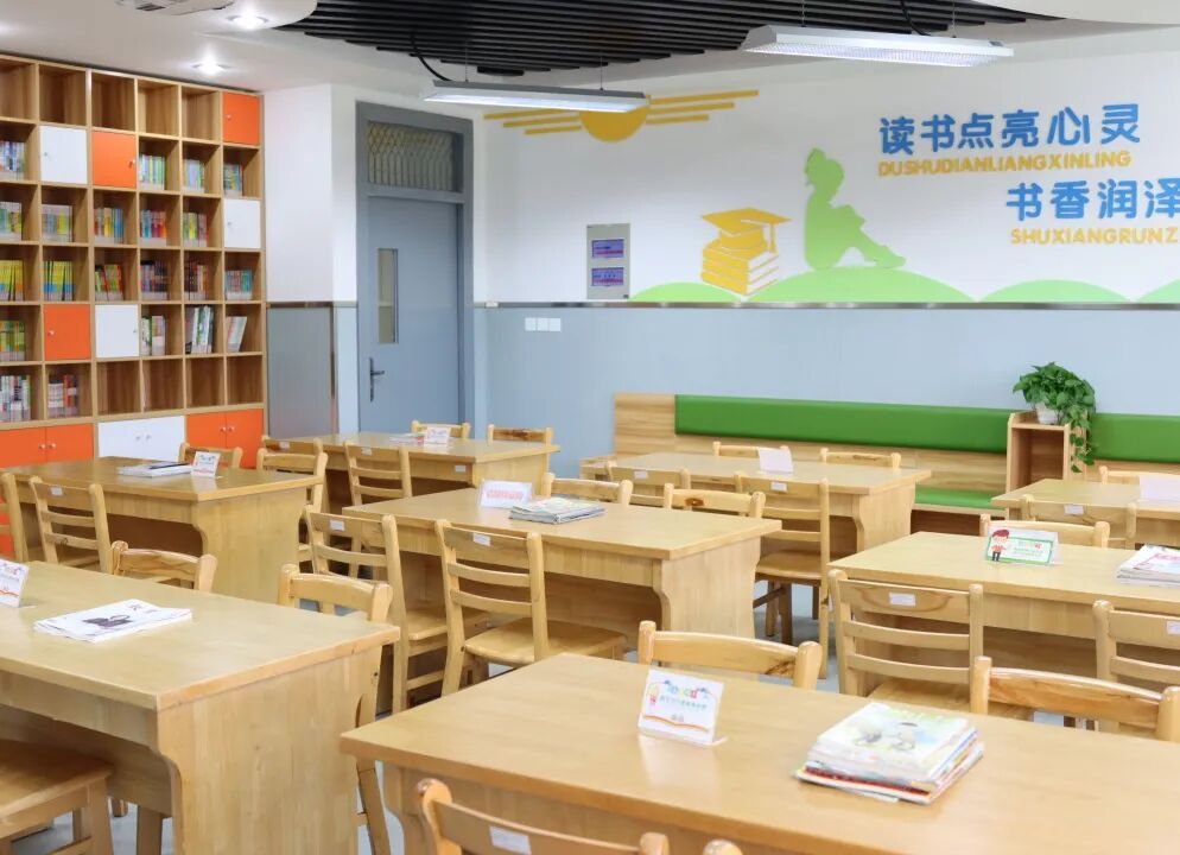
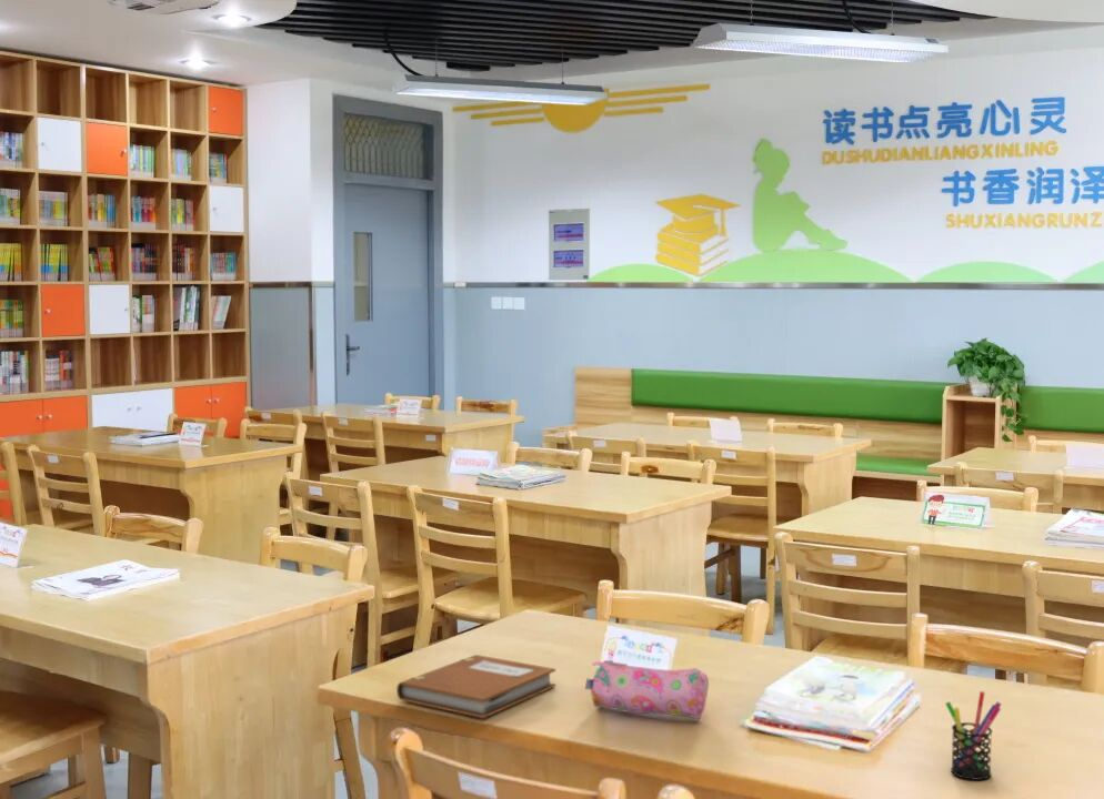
+ pencil case [584,659,710,720]
+ notebook [395,654,556,719]
+ pen holder [944,690,1003,781]
